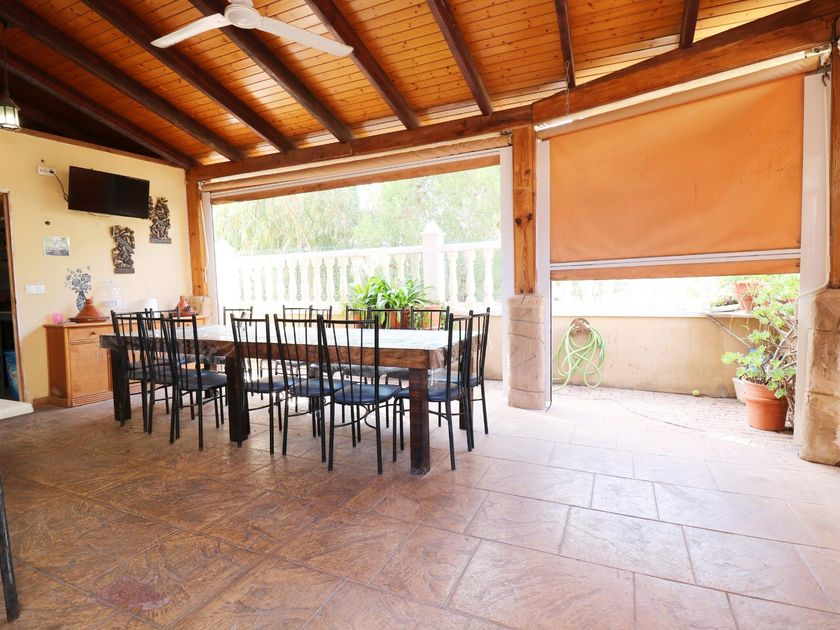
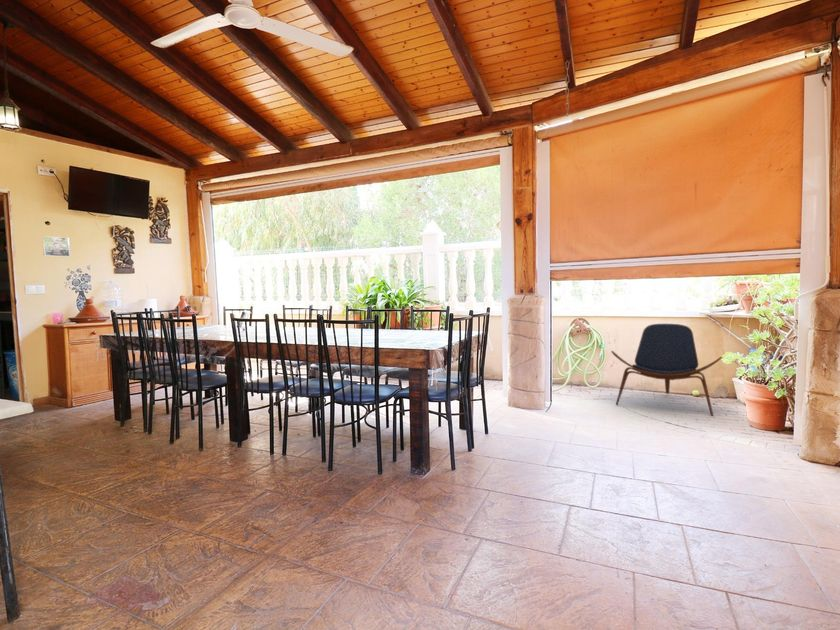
+ lounge chair [610,323,723,417]
